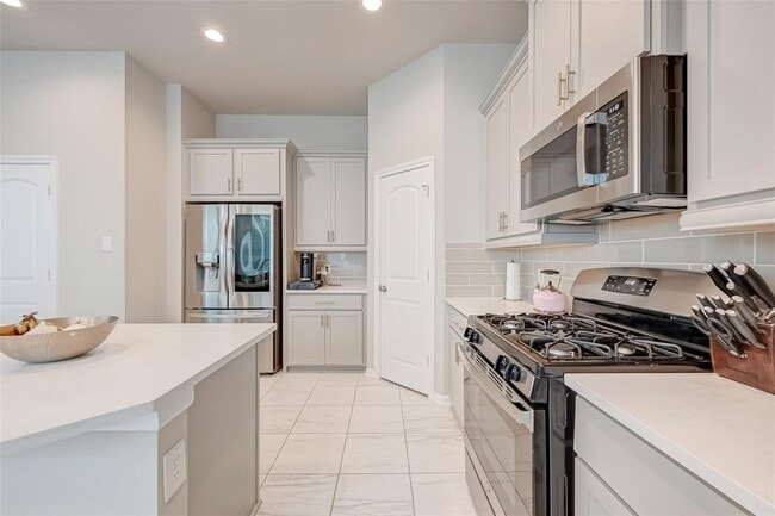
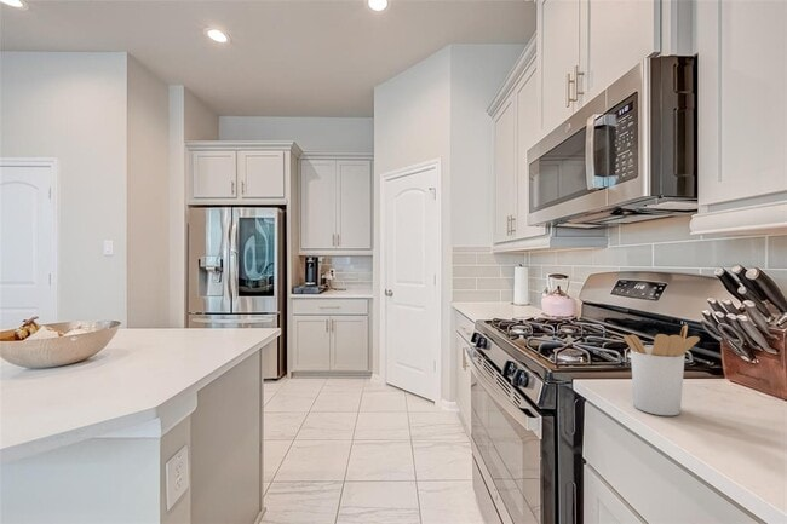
+ utensil holder [622,323,701,416]
